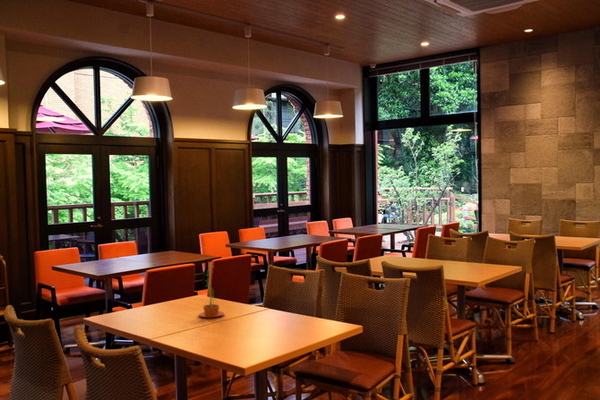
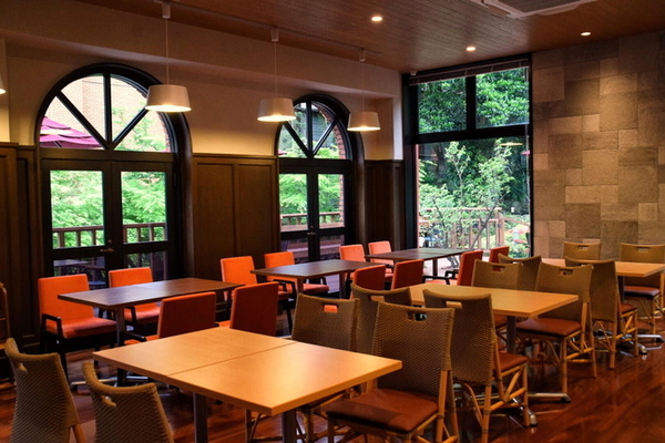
- flower pot [198,261,225,318]
